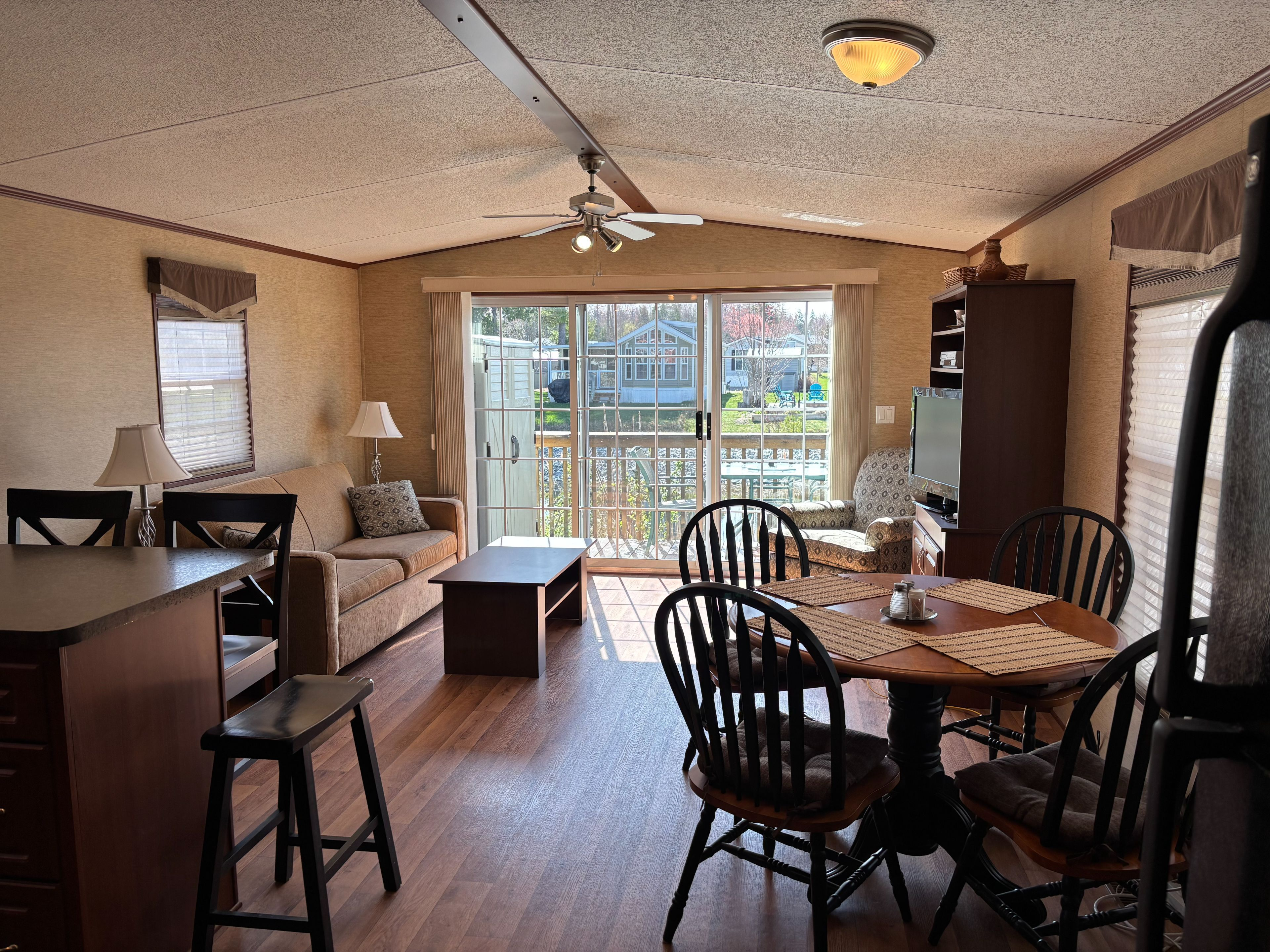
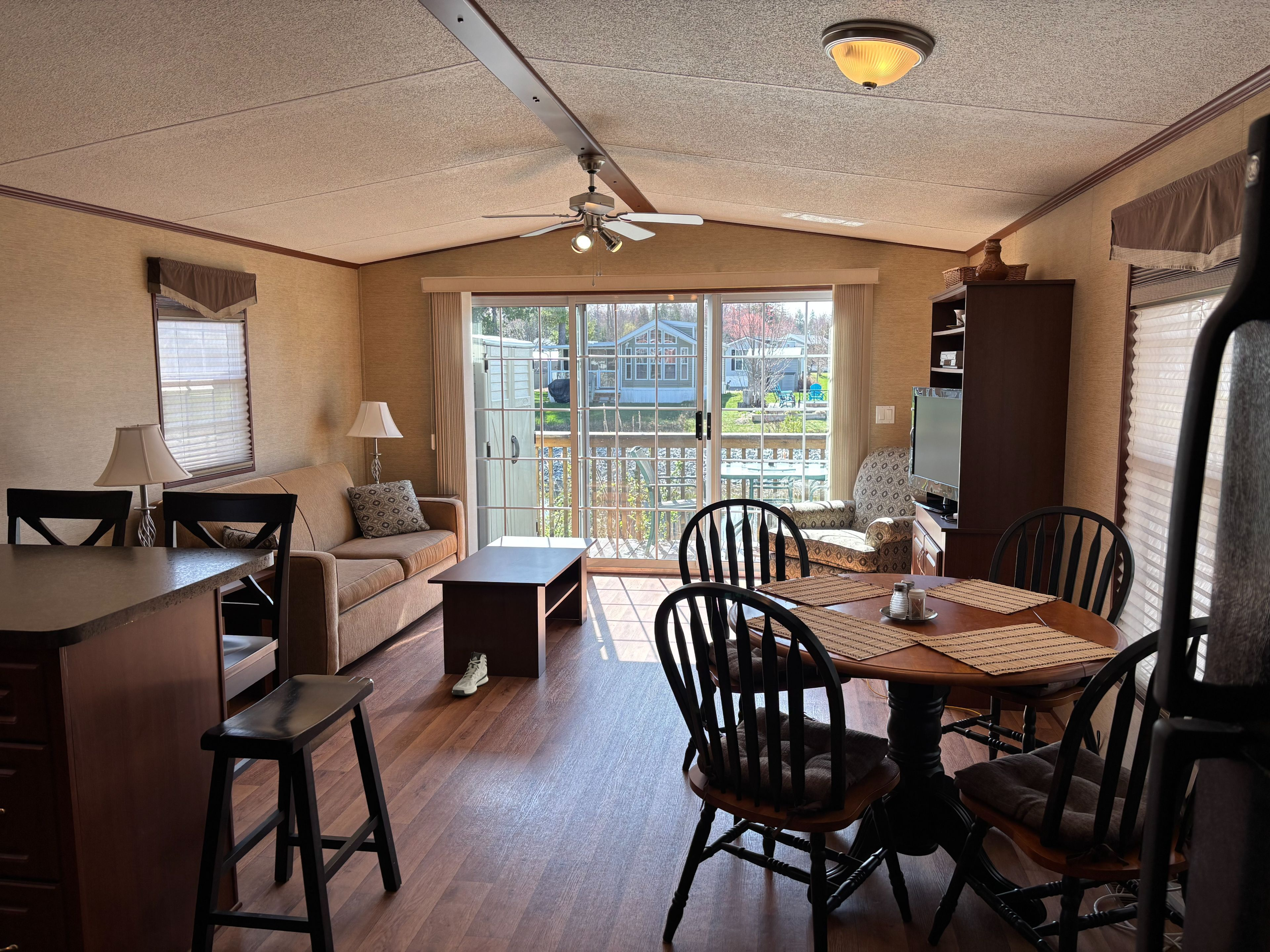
+ sneaker [451,651,488,696]
